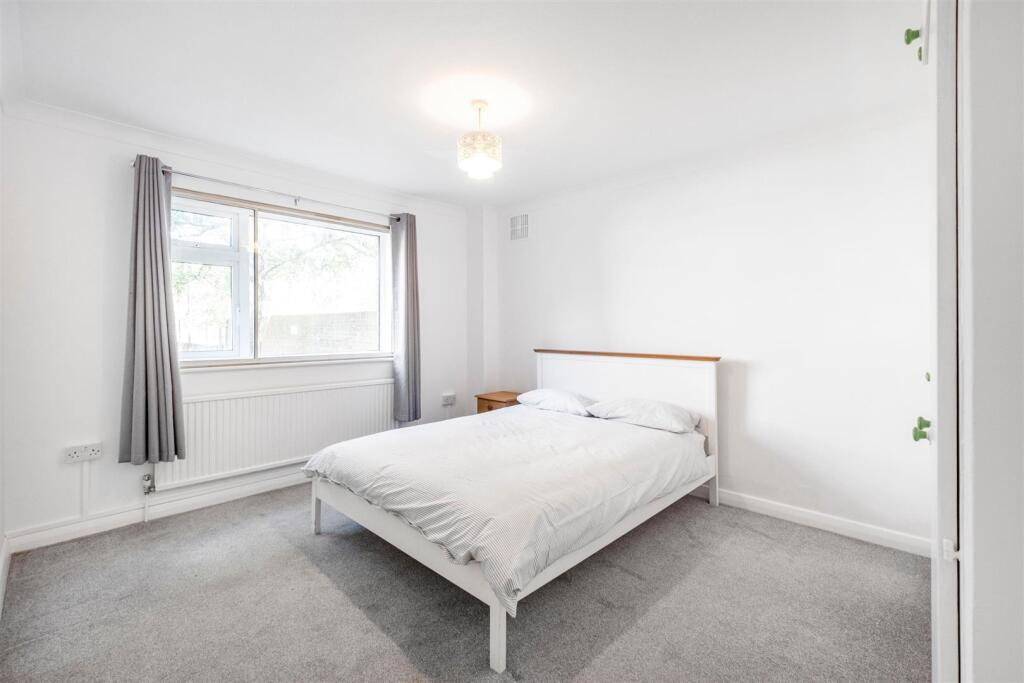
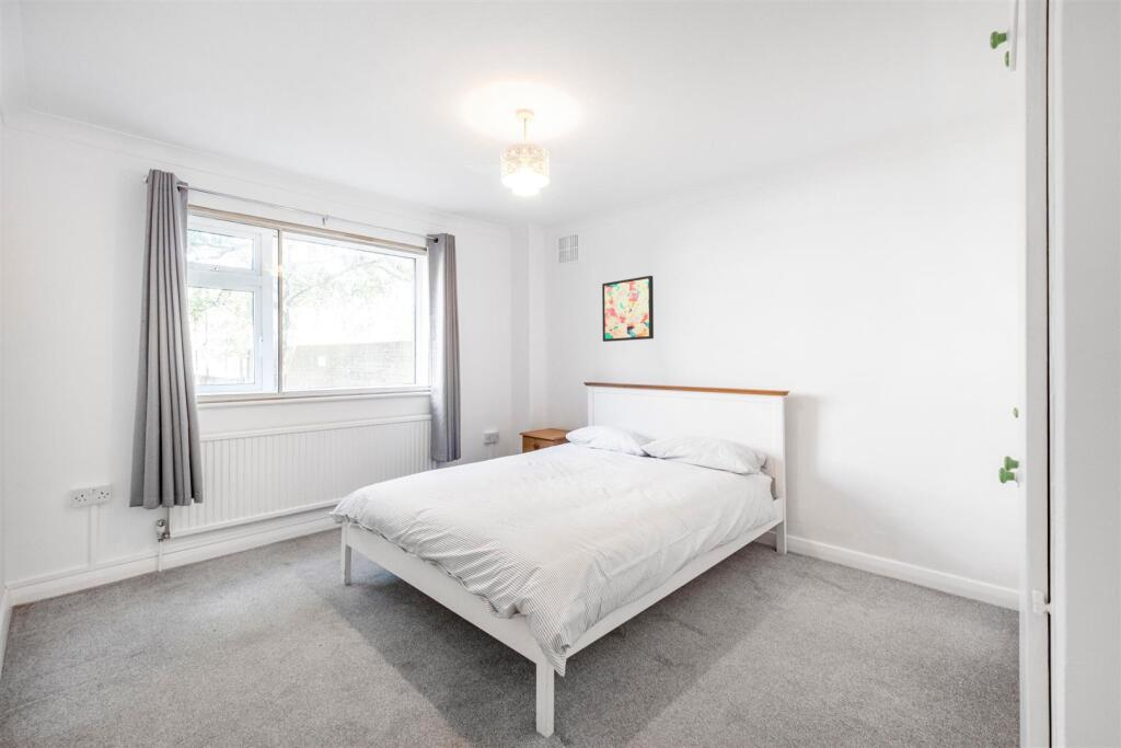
+ wall art [601,275,655,343]
